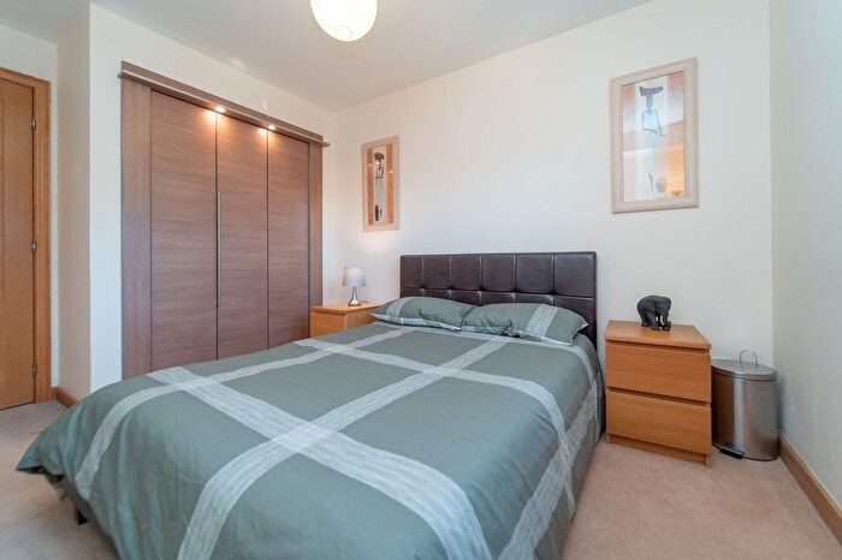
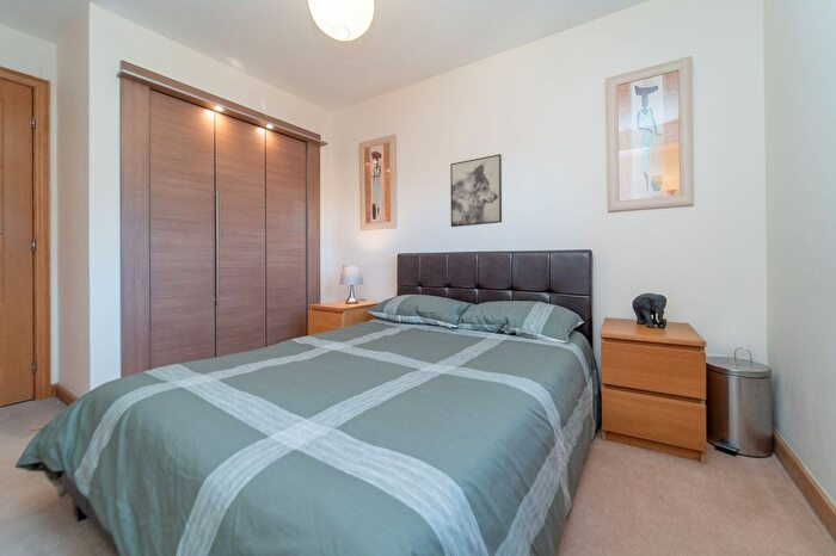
+ wall art [449,153,503,228]
